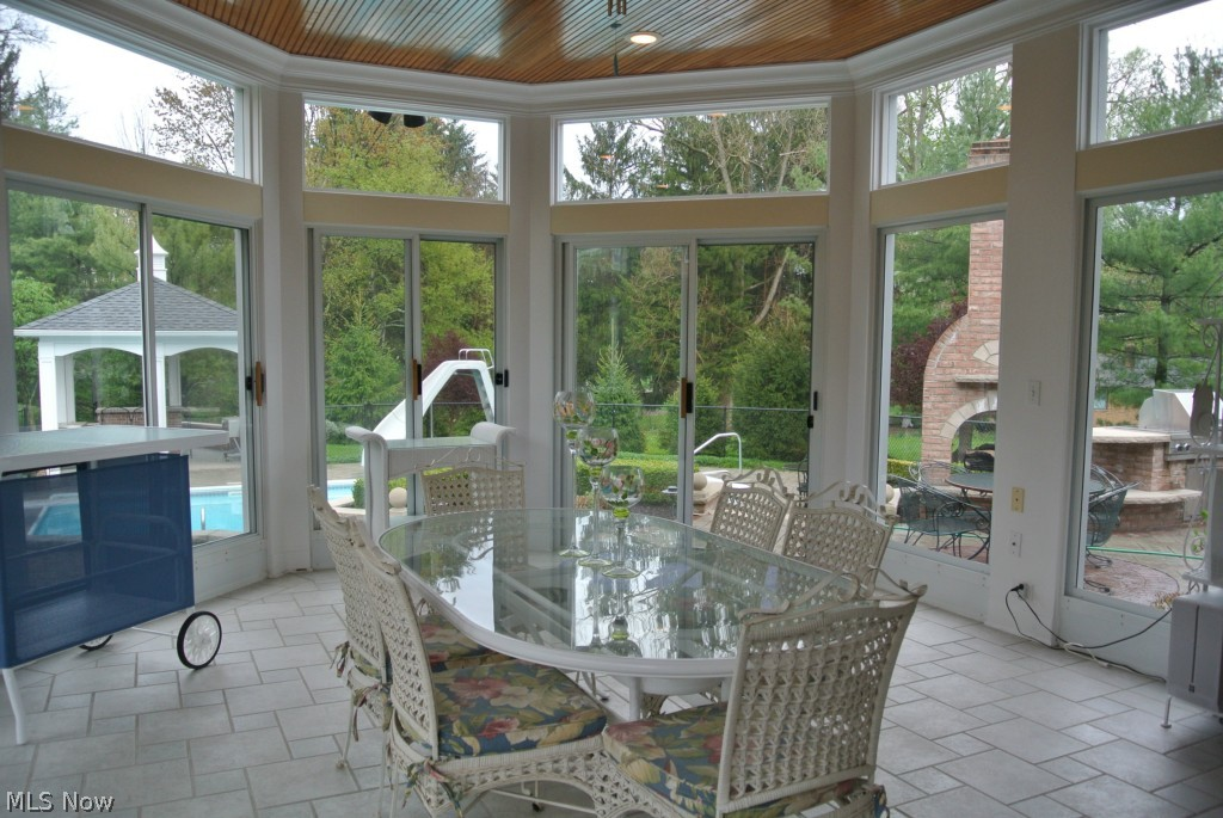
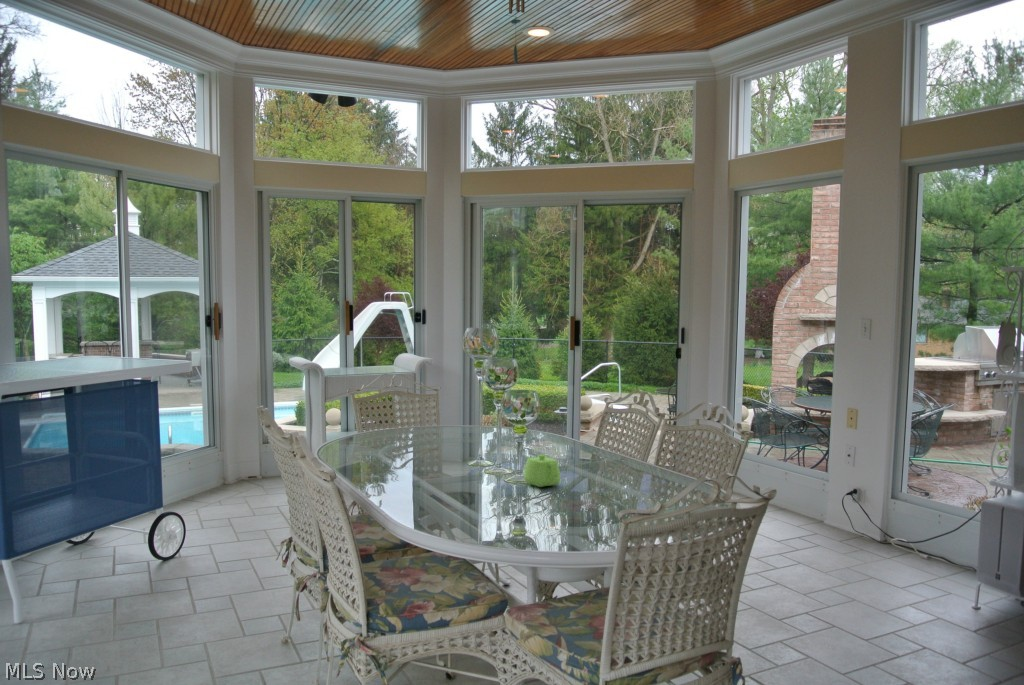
+ teapot [523,454,561,488]
